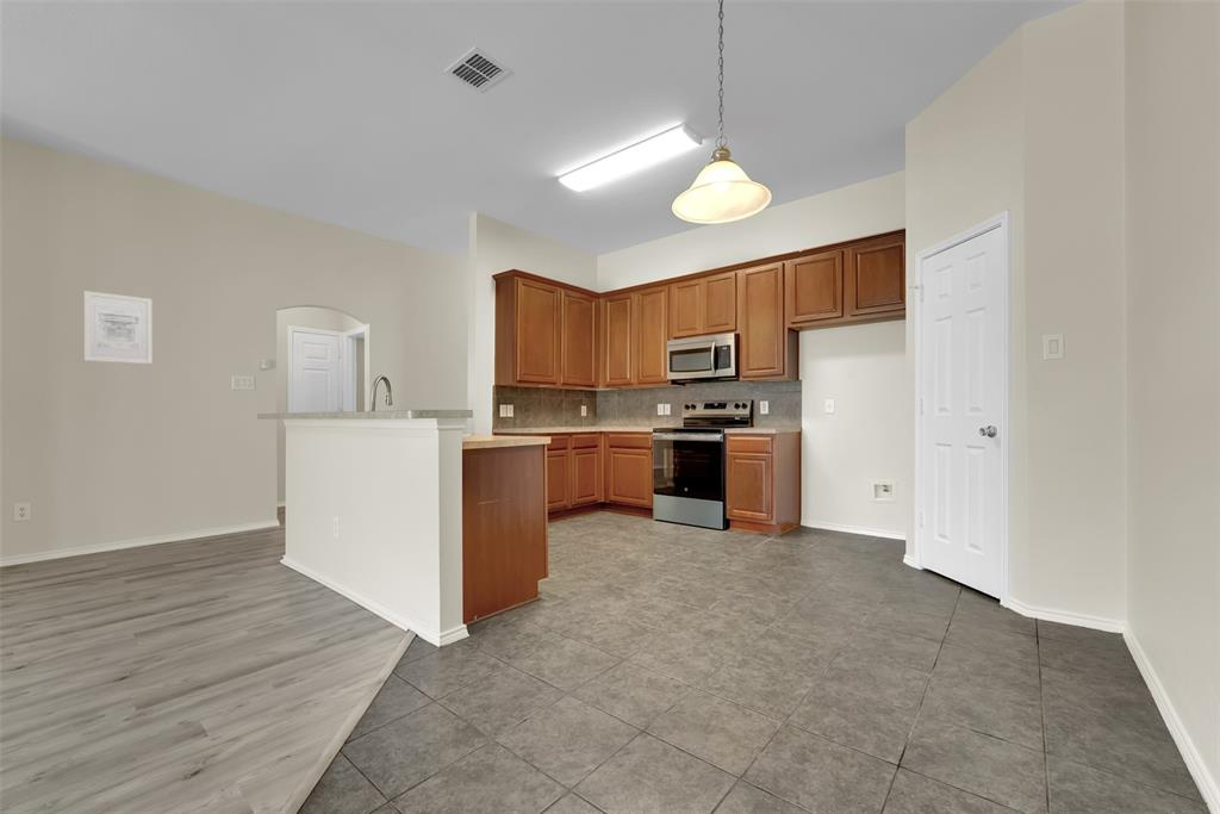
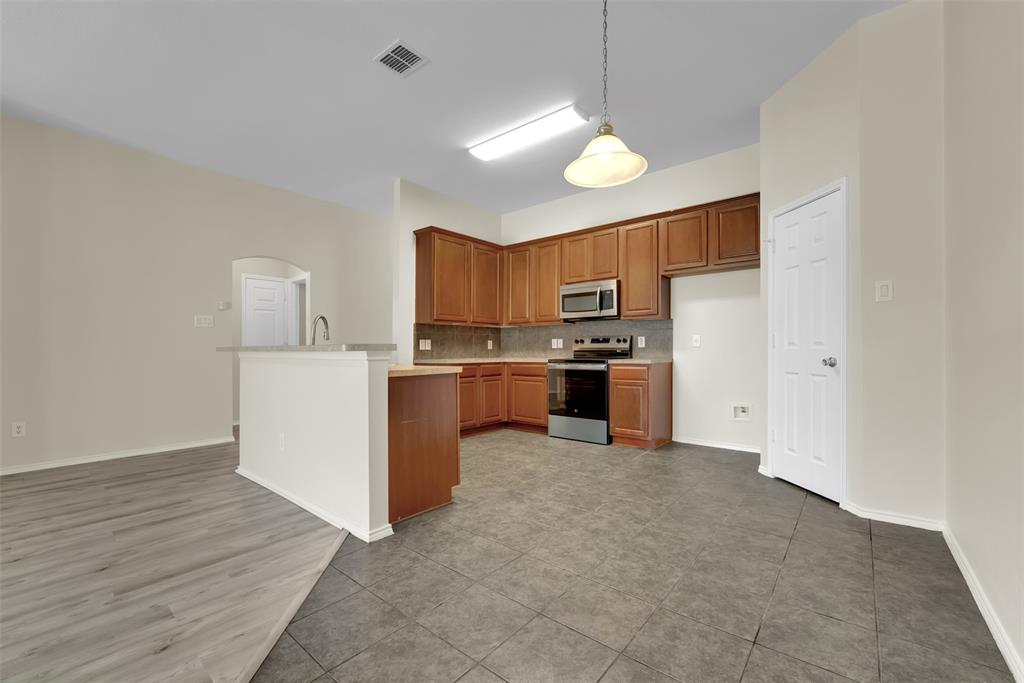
- wall art [83,290,154,365]
